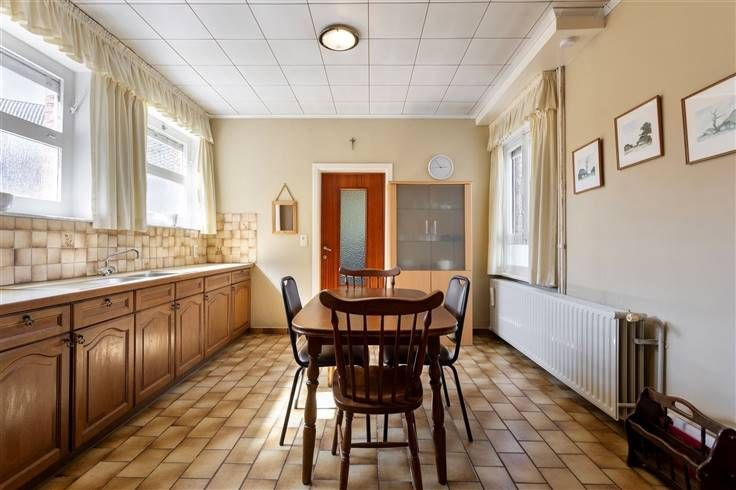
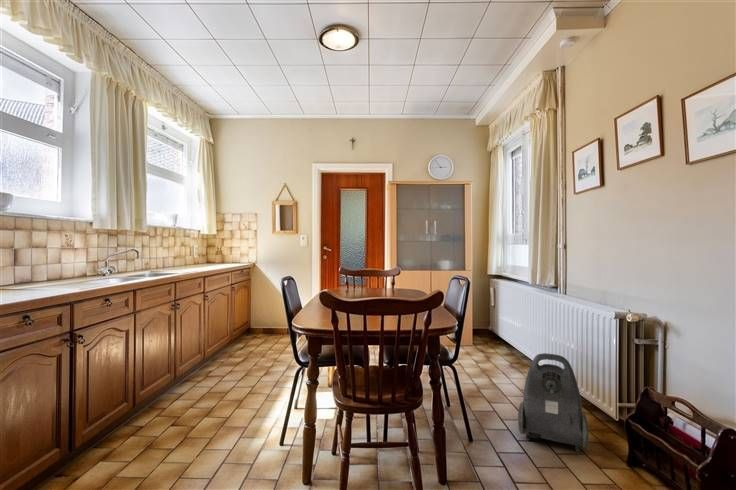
+ vacuum cleaner [517,352,589,453]
